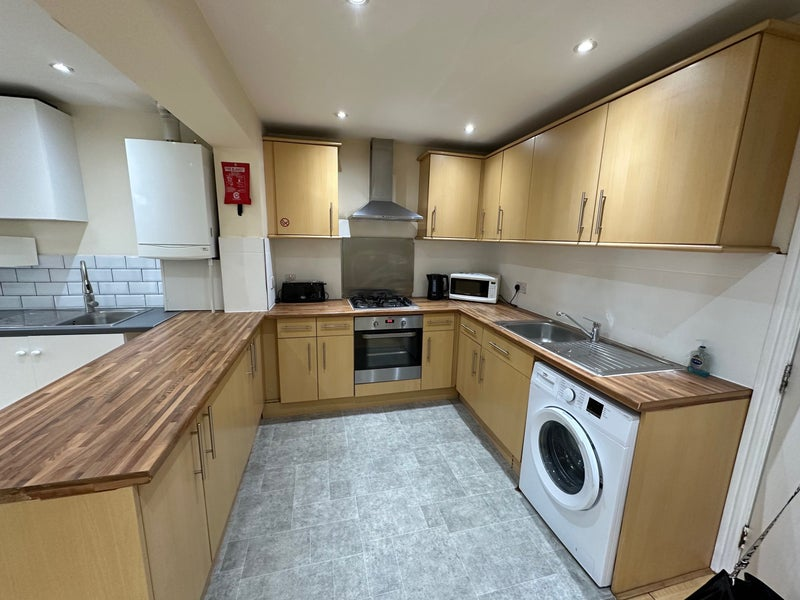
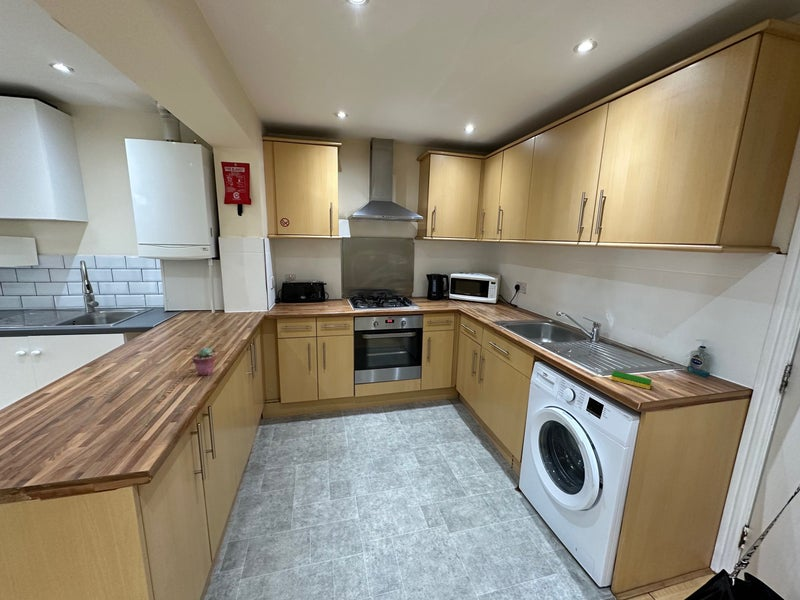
+ dish sponge [610,370,653,390]
+ potted succulent [191,347,217,377]
